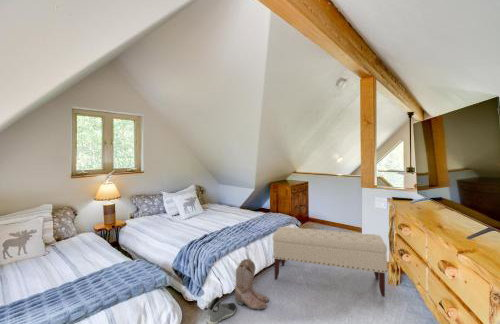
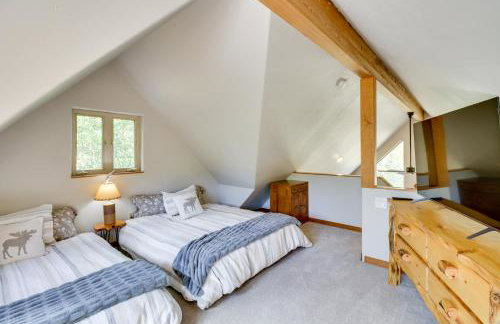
- boots [234,258,270,311]
- sneaker [205,296,237,324]
- bench [272,226,388,298]
